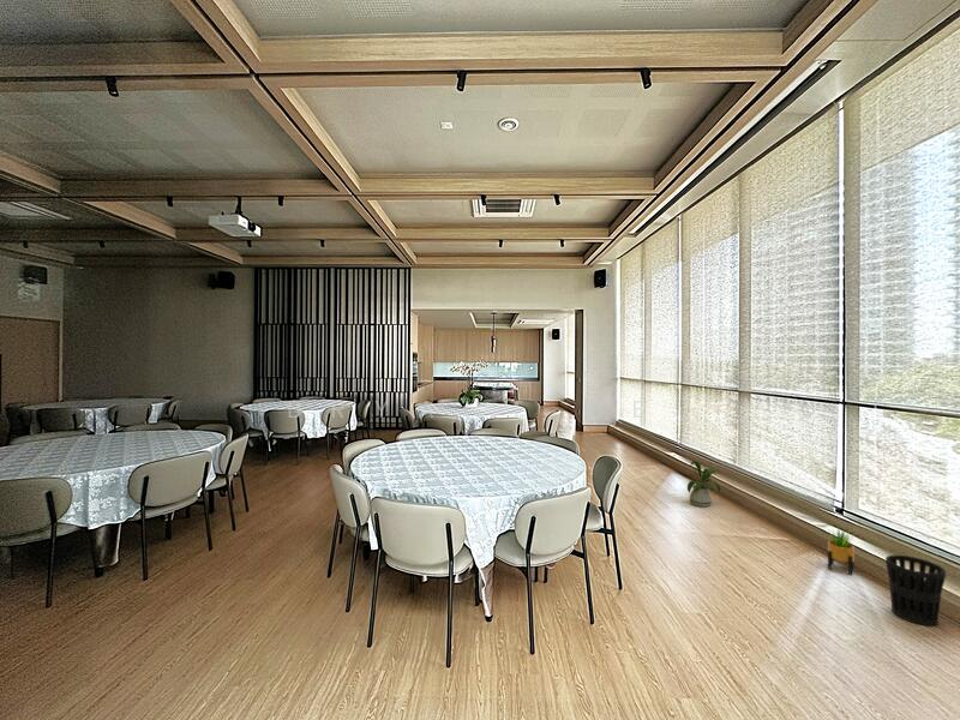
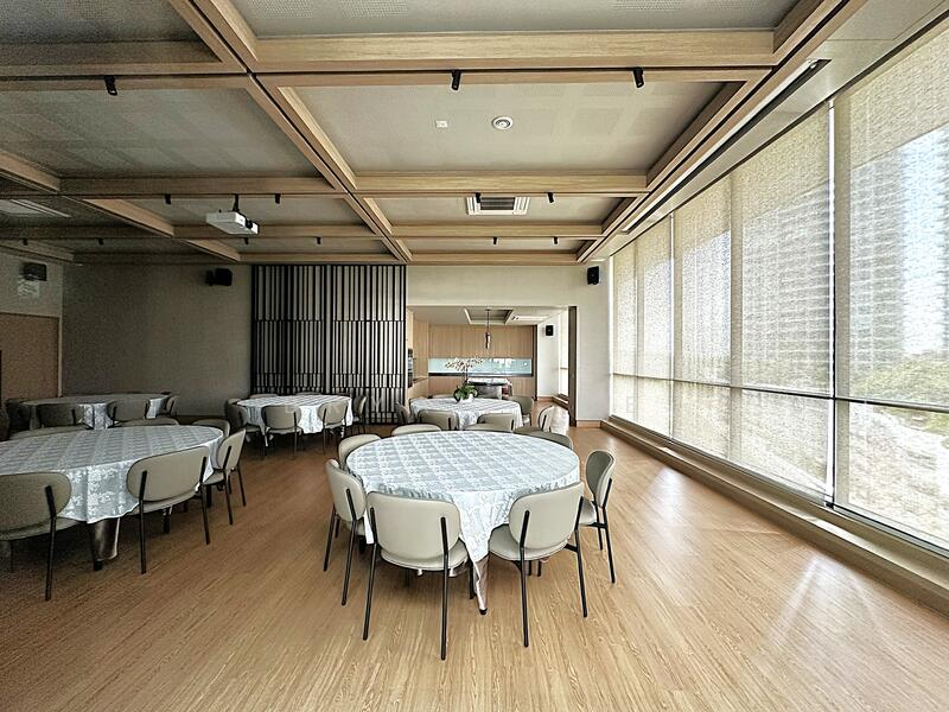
- house plant [683,460,721,508]
- wastebasket [884,554,947,626]
- potted plant [827,527,856,576]
